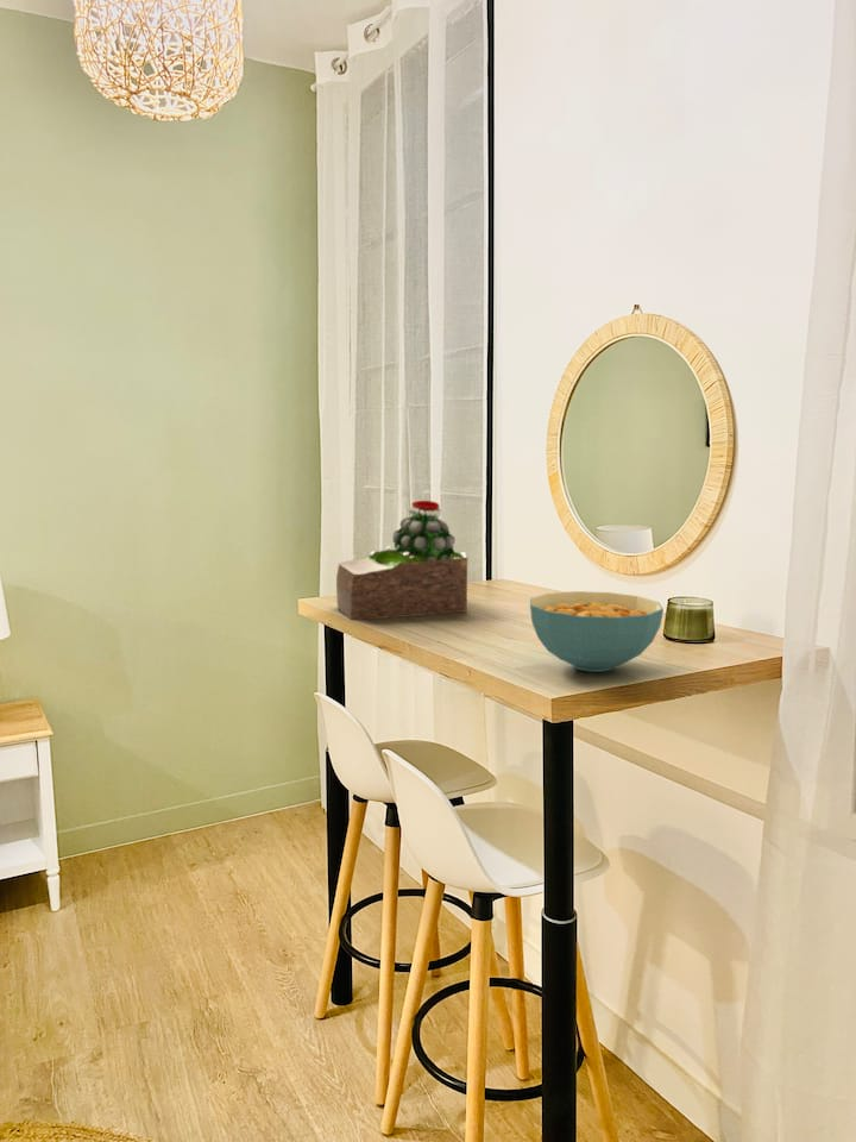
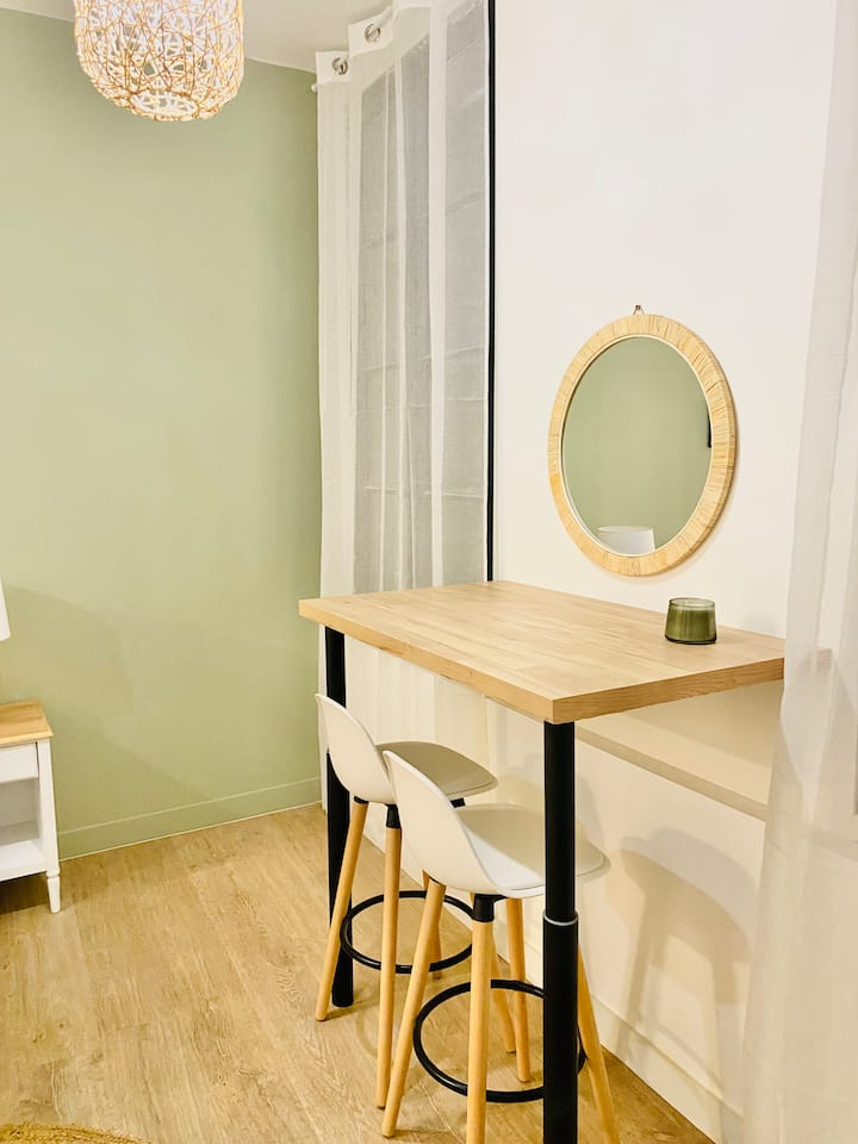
- cereal bowl [529,590,665,673]
- succulent plant [335,500,468,621]
